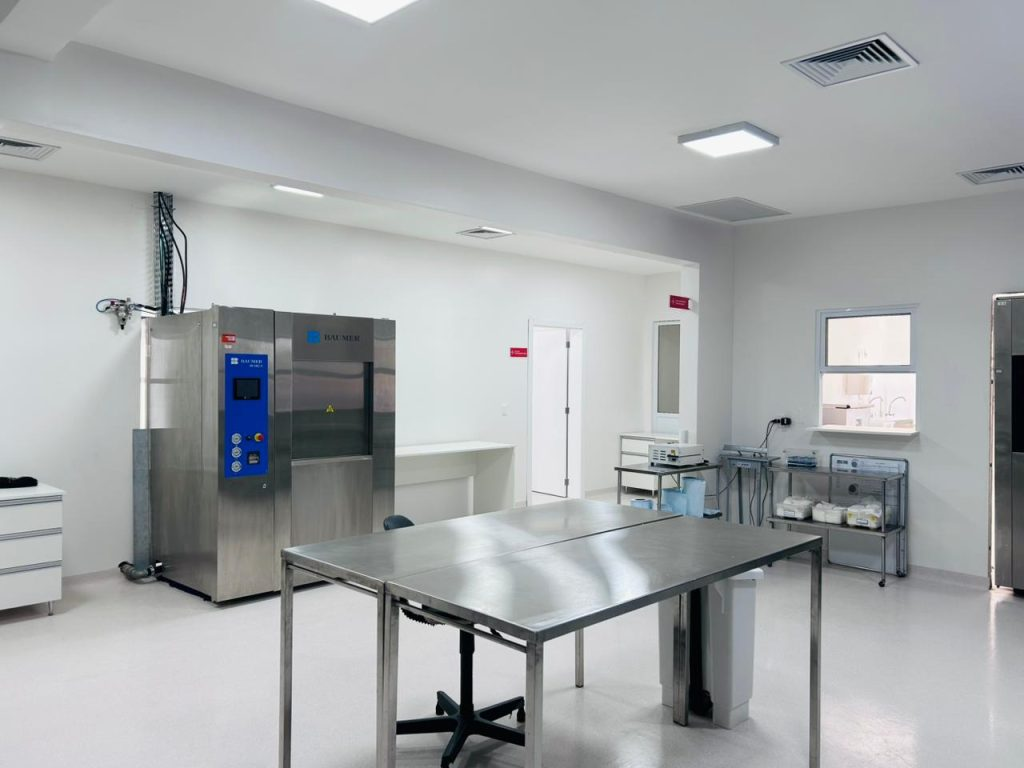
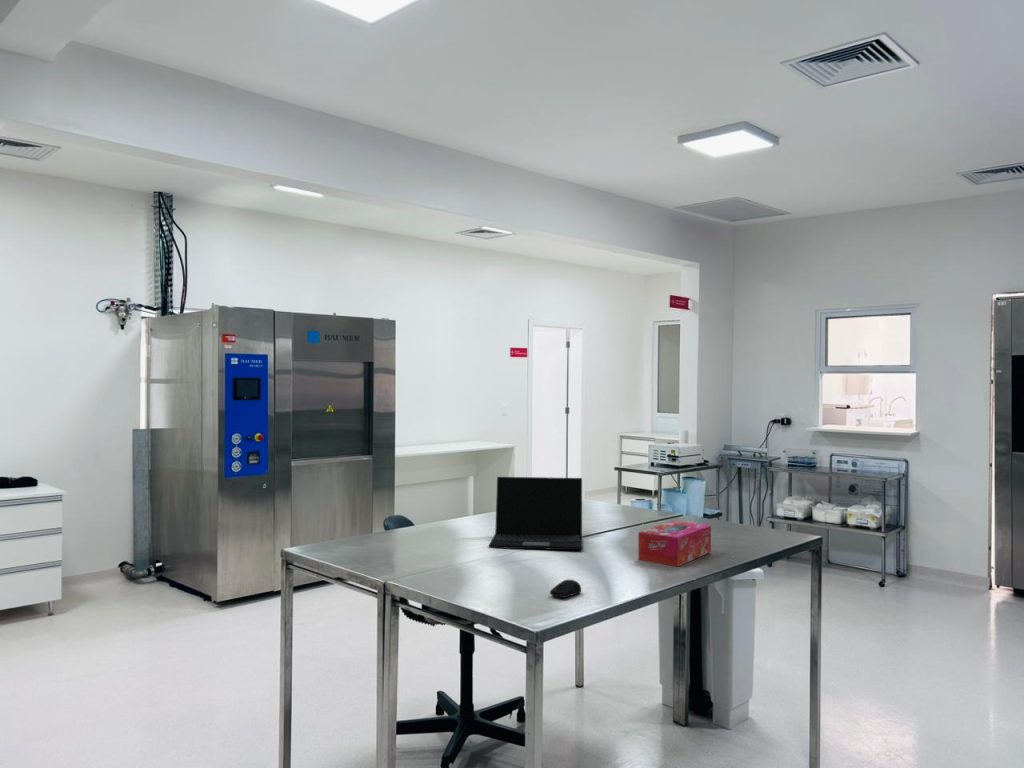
+ tissue box [637,520,712,567]
+ laptop [488,476,584,551]
+ computer mouse [549,579,582,599]
